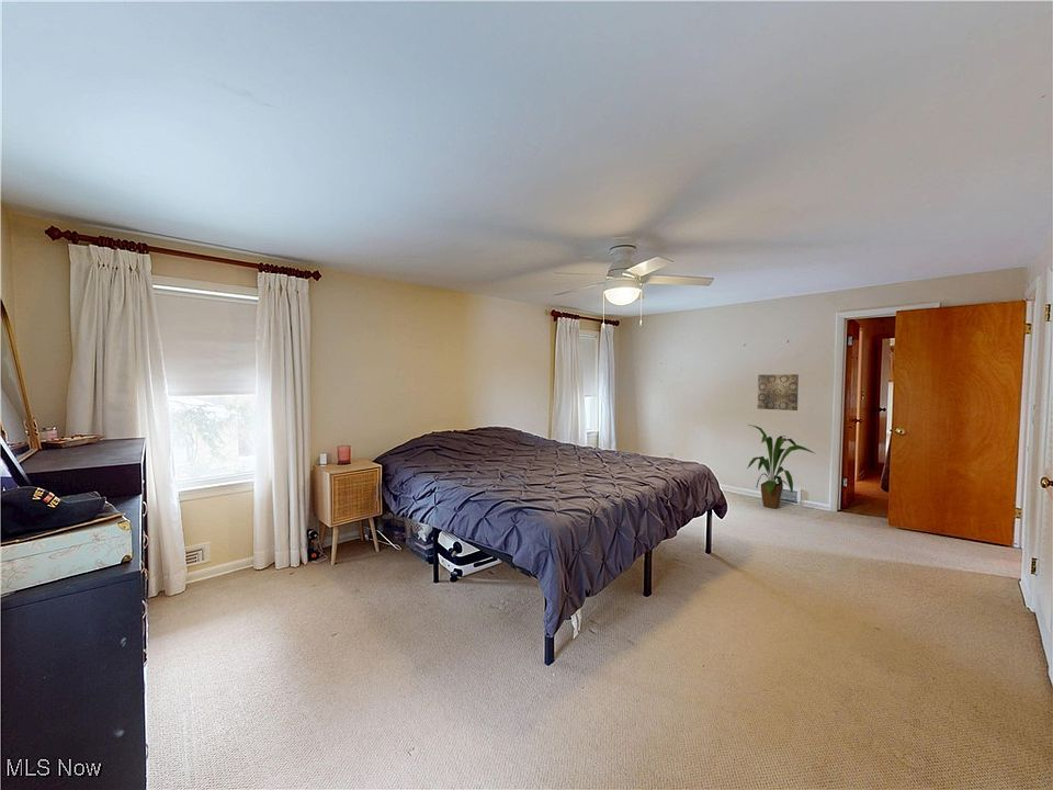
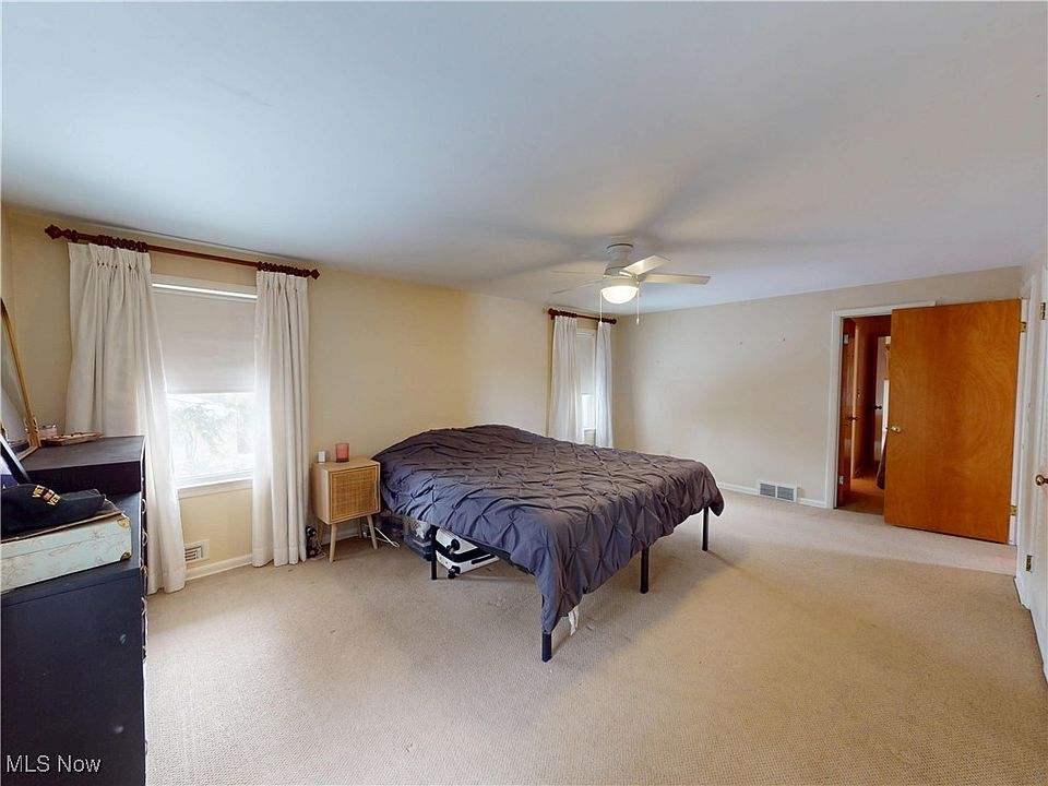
- house plant [746,424,815,510]
- wall art [757,373,800,411]
